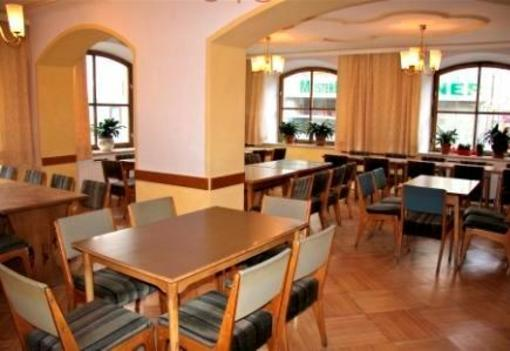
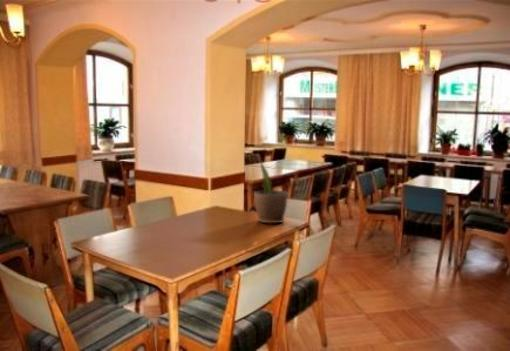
+ potted plant [253,160,289,224]
